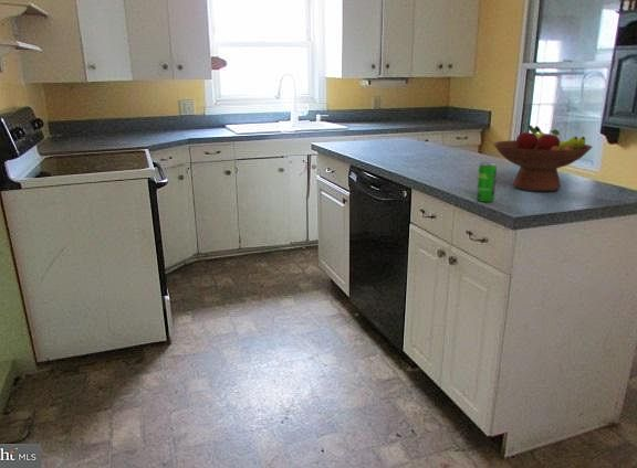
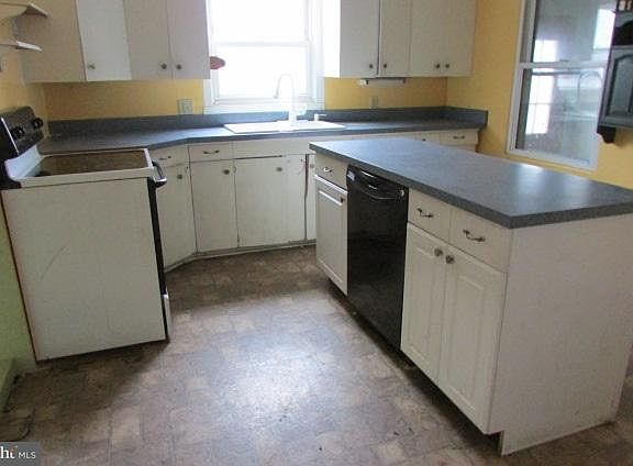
- beverage can [476,161,498,203]
- fruit bowl [492,124,594,192]
